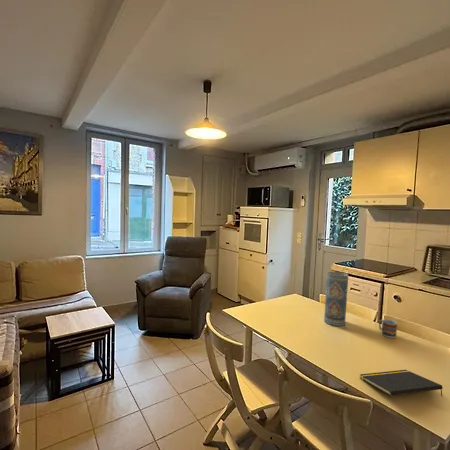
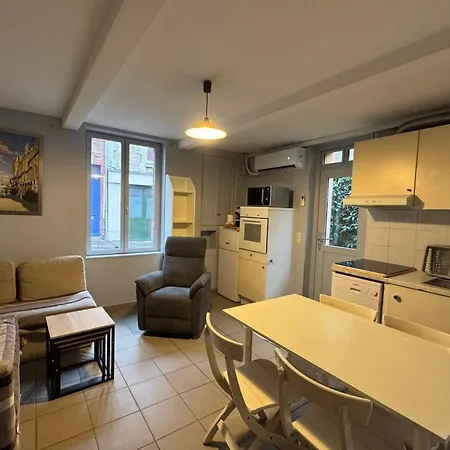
- notepad [359,369,444,398]
- cup [378,318,398,339]
- vase [323,270,349,327]
